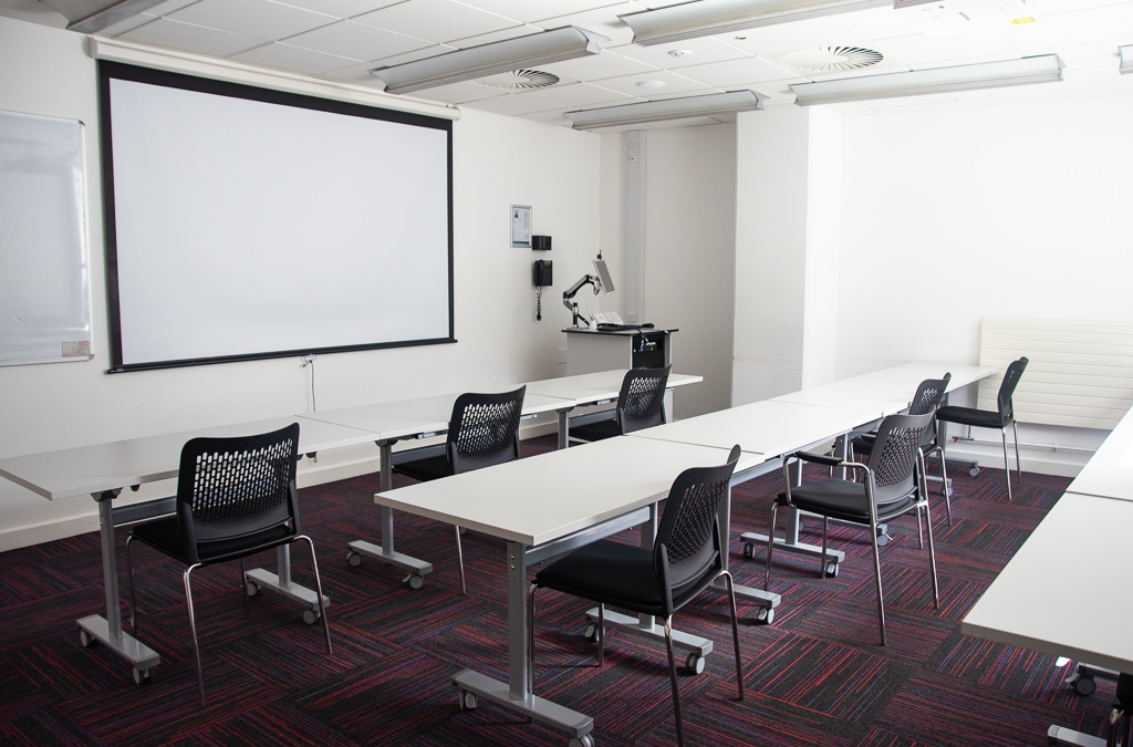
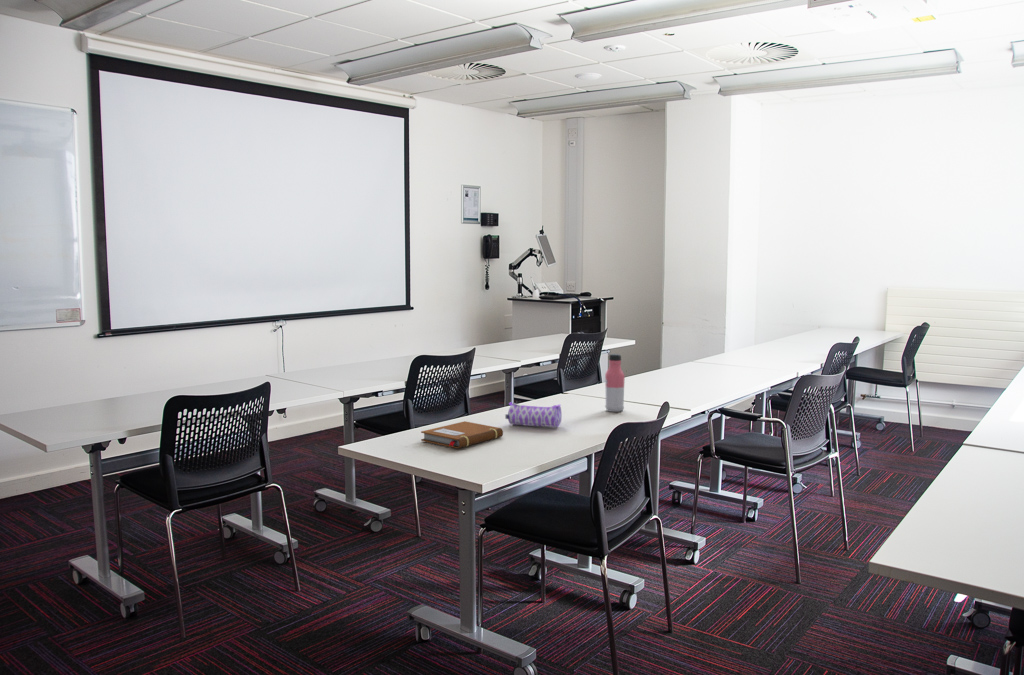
+ pencil case [504,401,563,428]
+ water bottle [604,353,626,413]
+ notebook [420,420,504,449]
